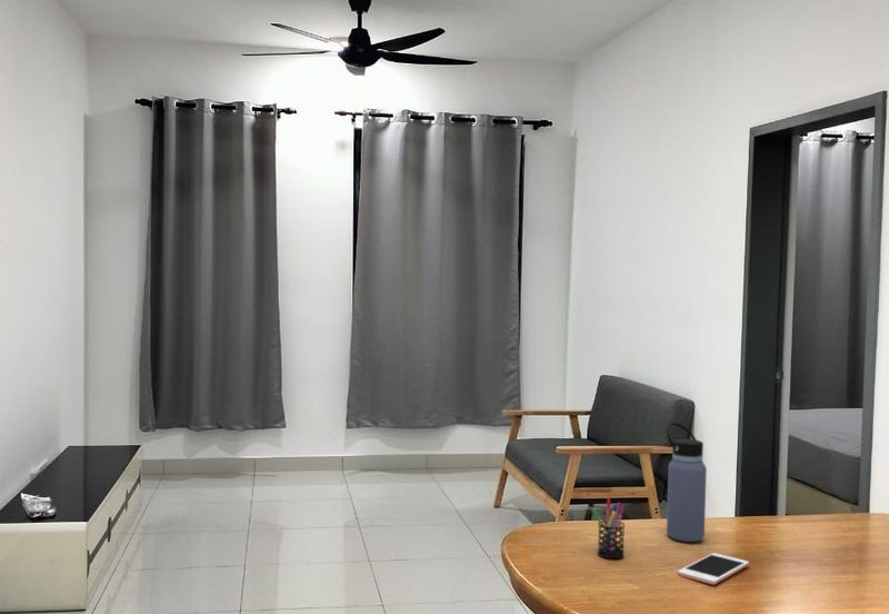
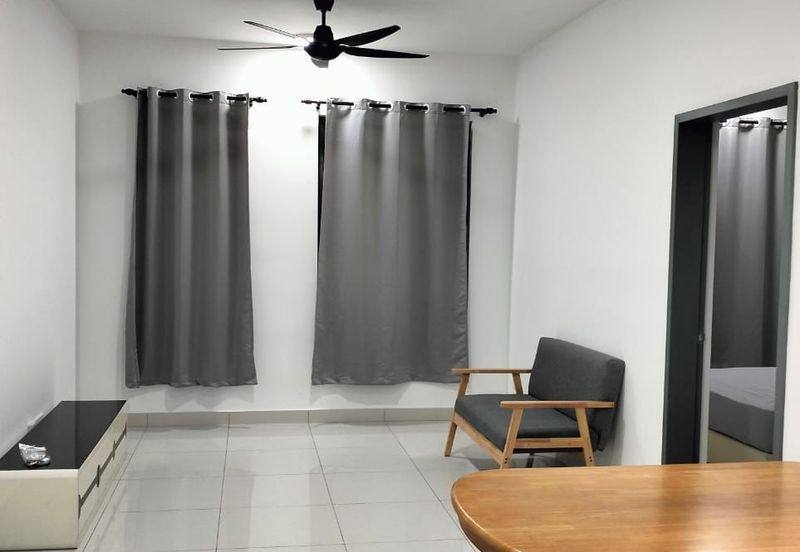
- pen holder [590,497,626,559]
- water bottle [666,422,708,543]
- cell phone [677,552,750,586]
